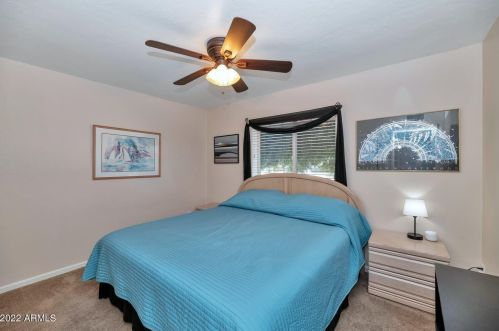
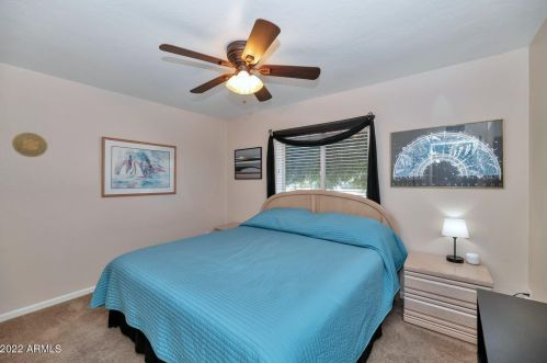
+ decorative plate [11,132,48,158]
